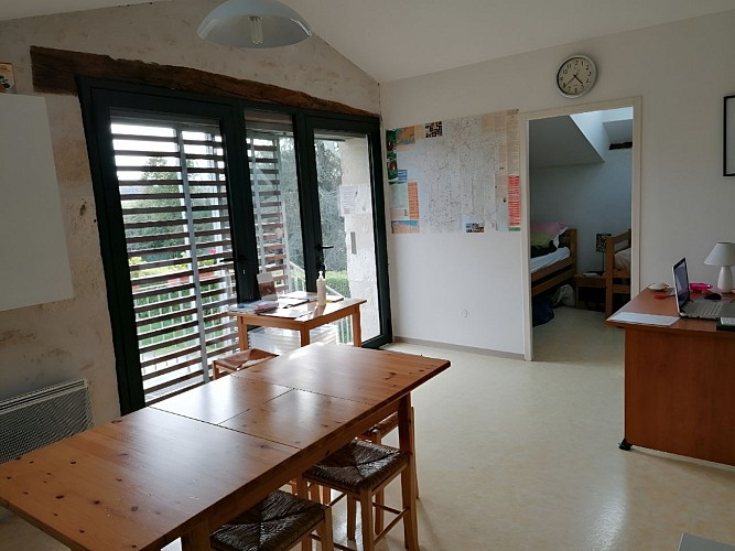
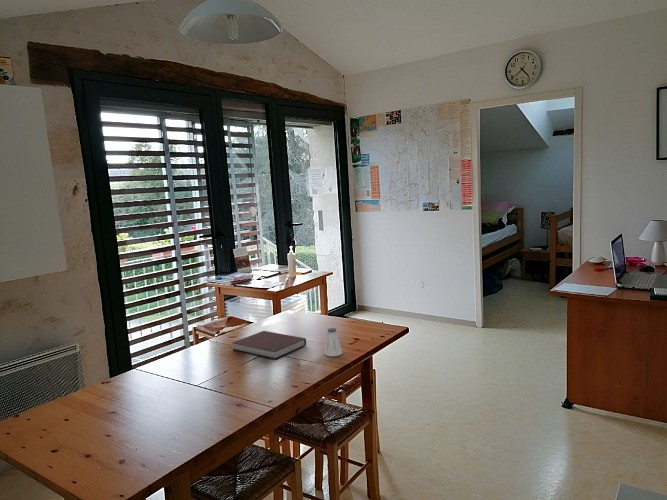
+ saltshaker [324,327,343,357]
+ notebook [231,330,307,360]
